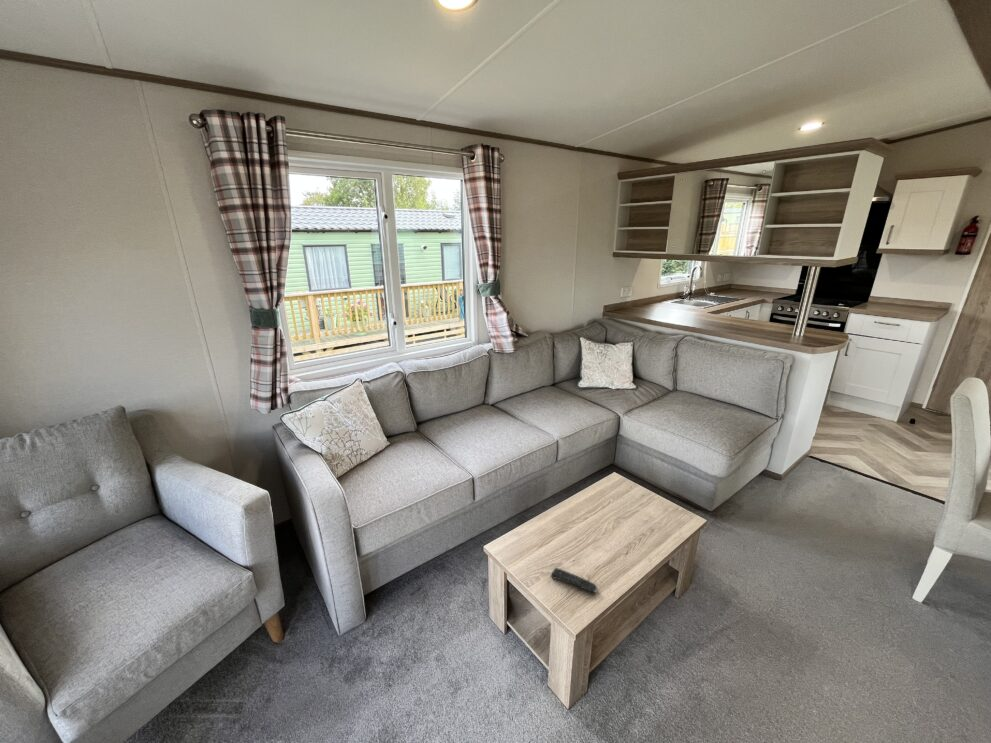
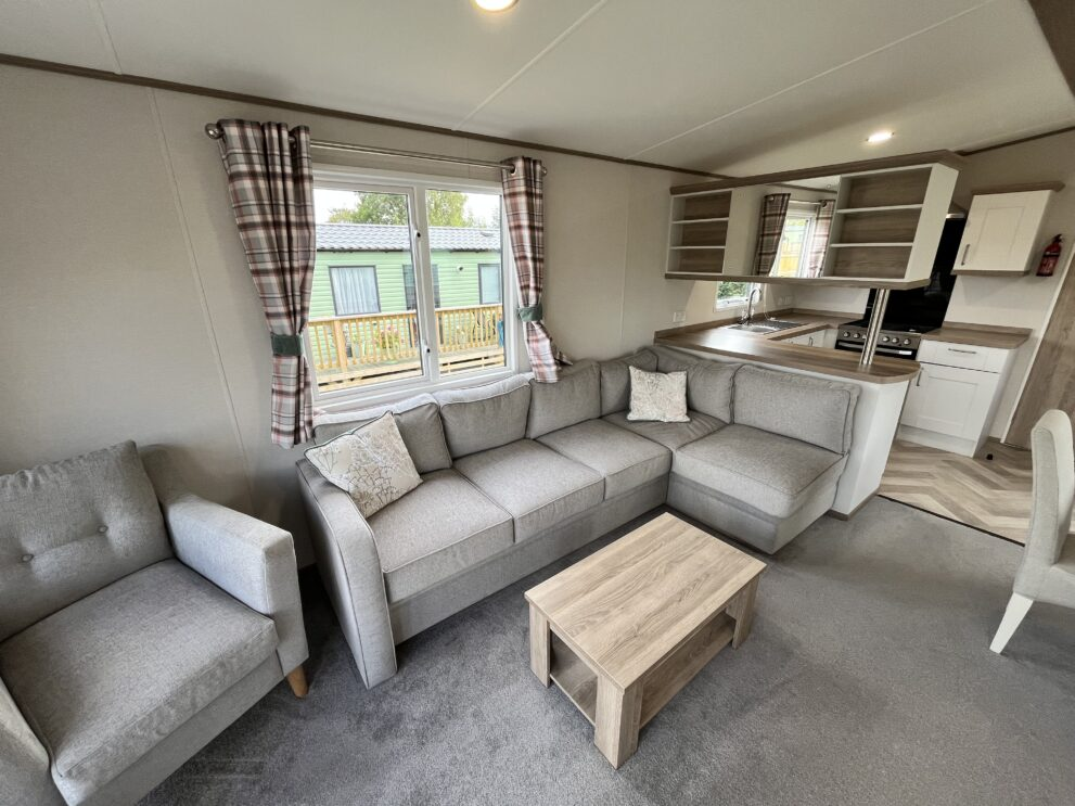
- remote control [550,567,599,594]
